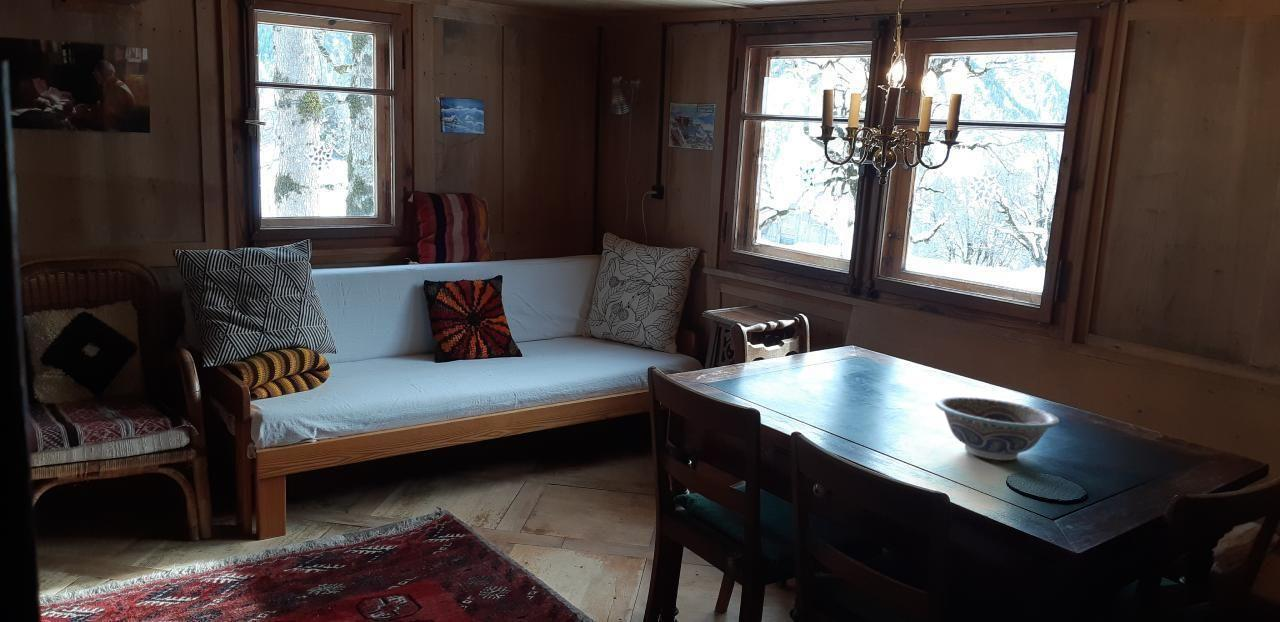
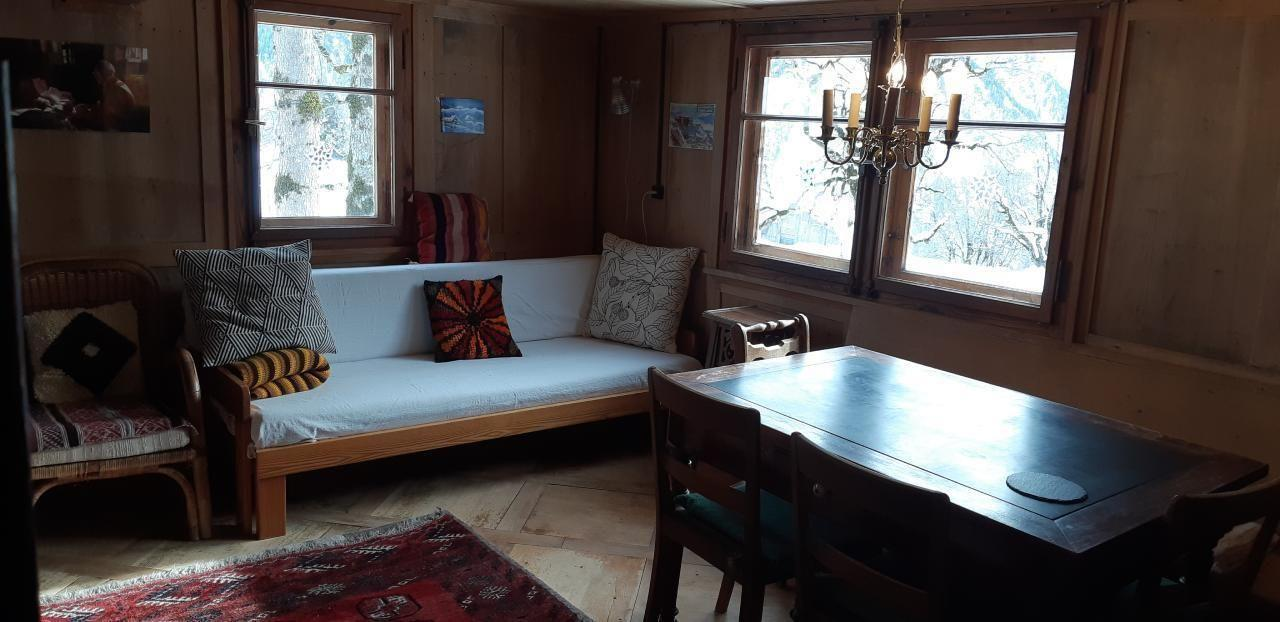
- decorative bowl [935,396,1061,461]
